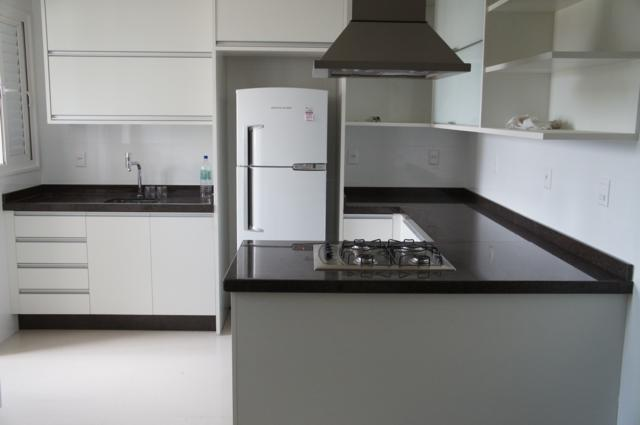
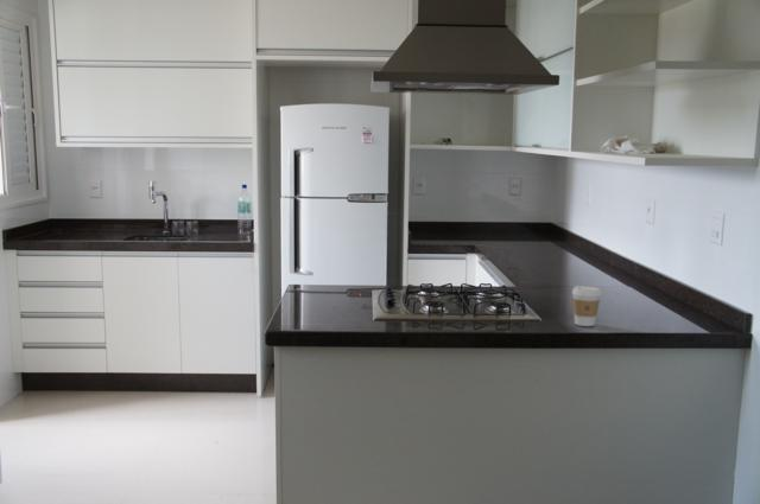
+ coffee cup [571,285,602,327]
